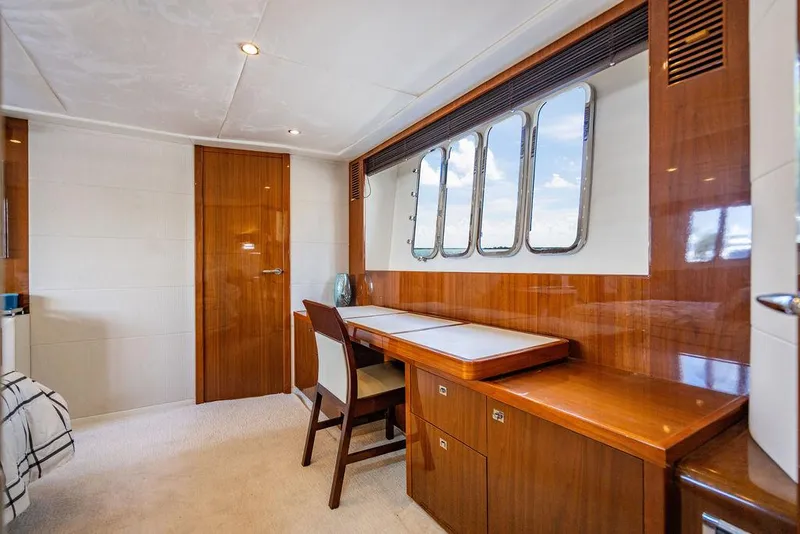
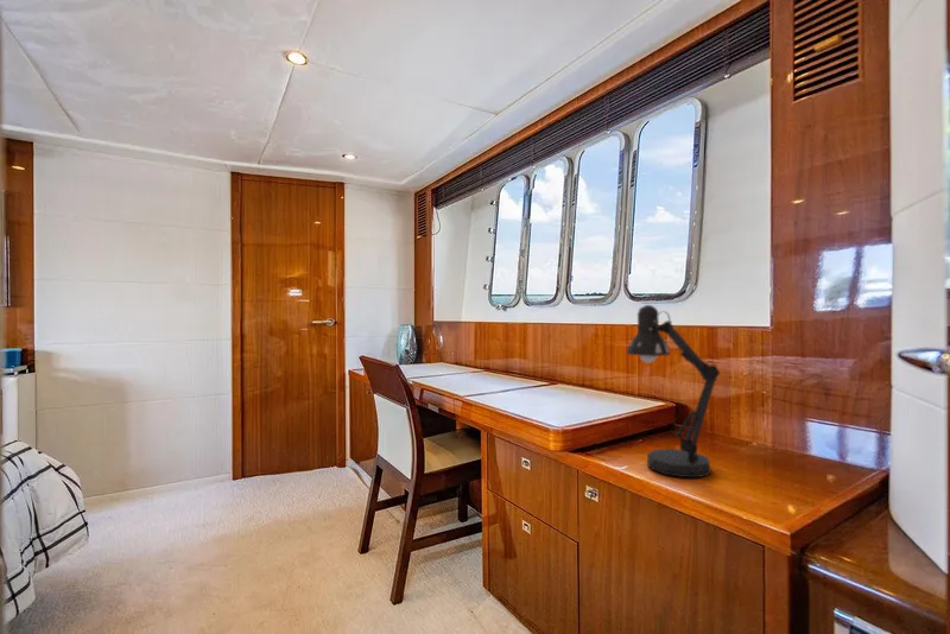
+ desk lamp [626,304,721,478]
